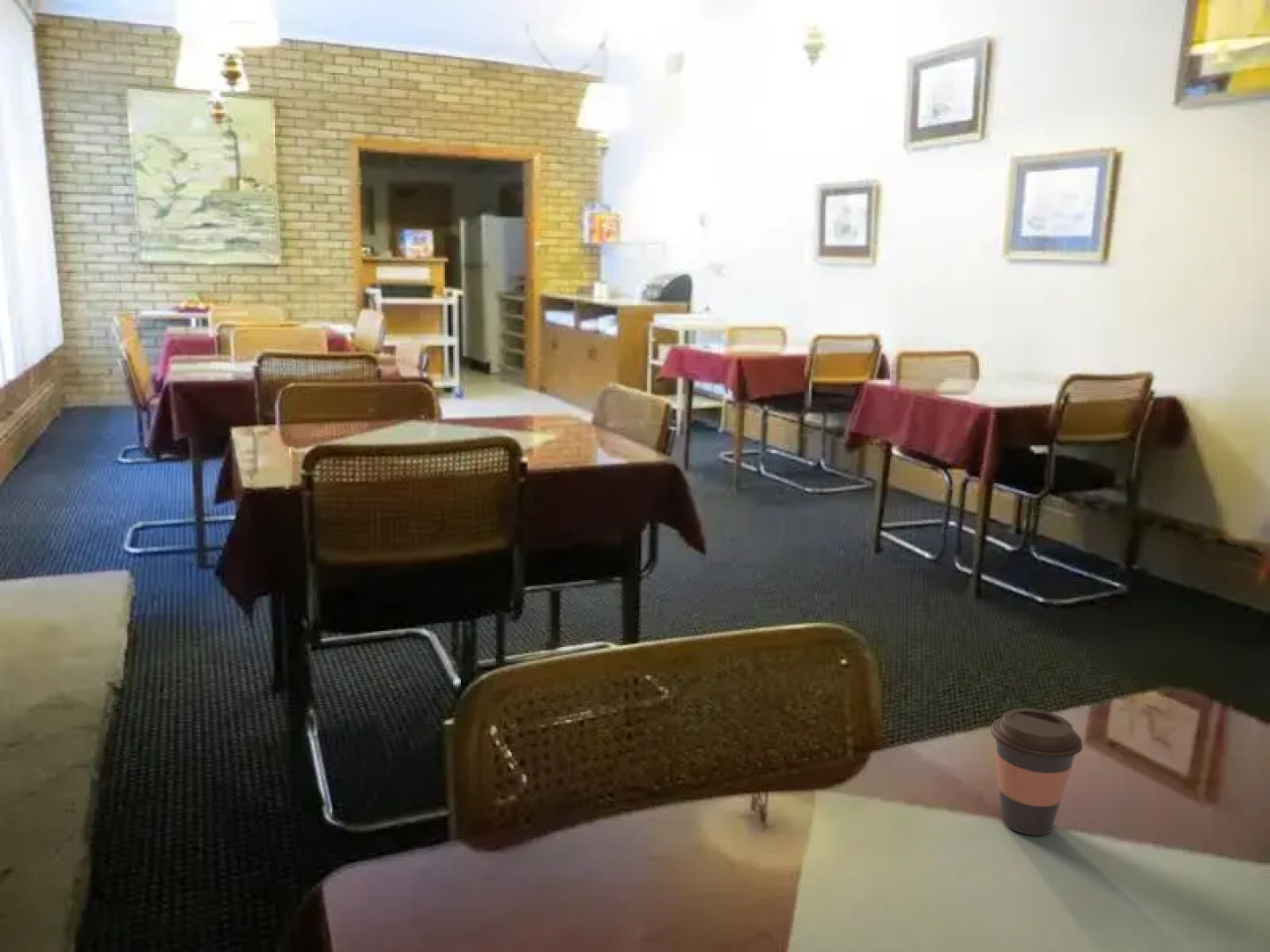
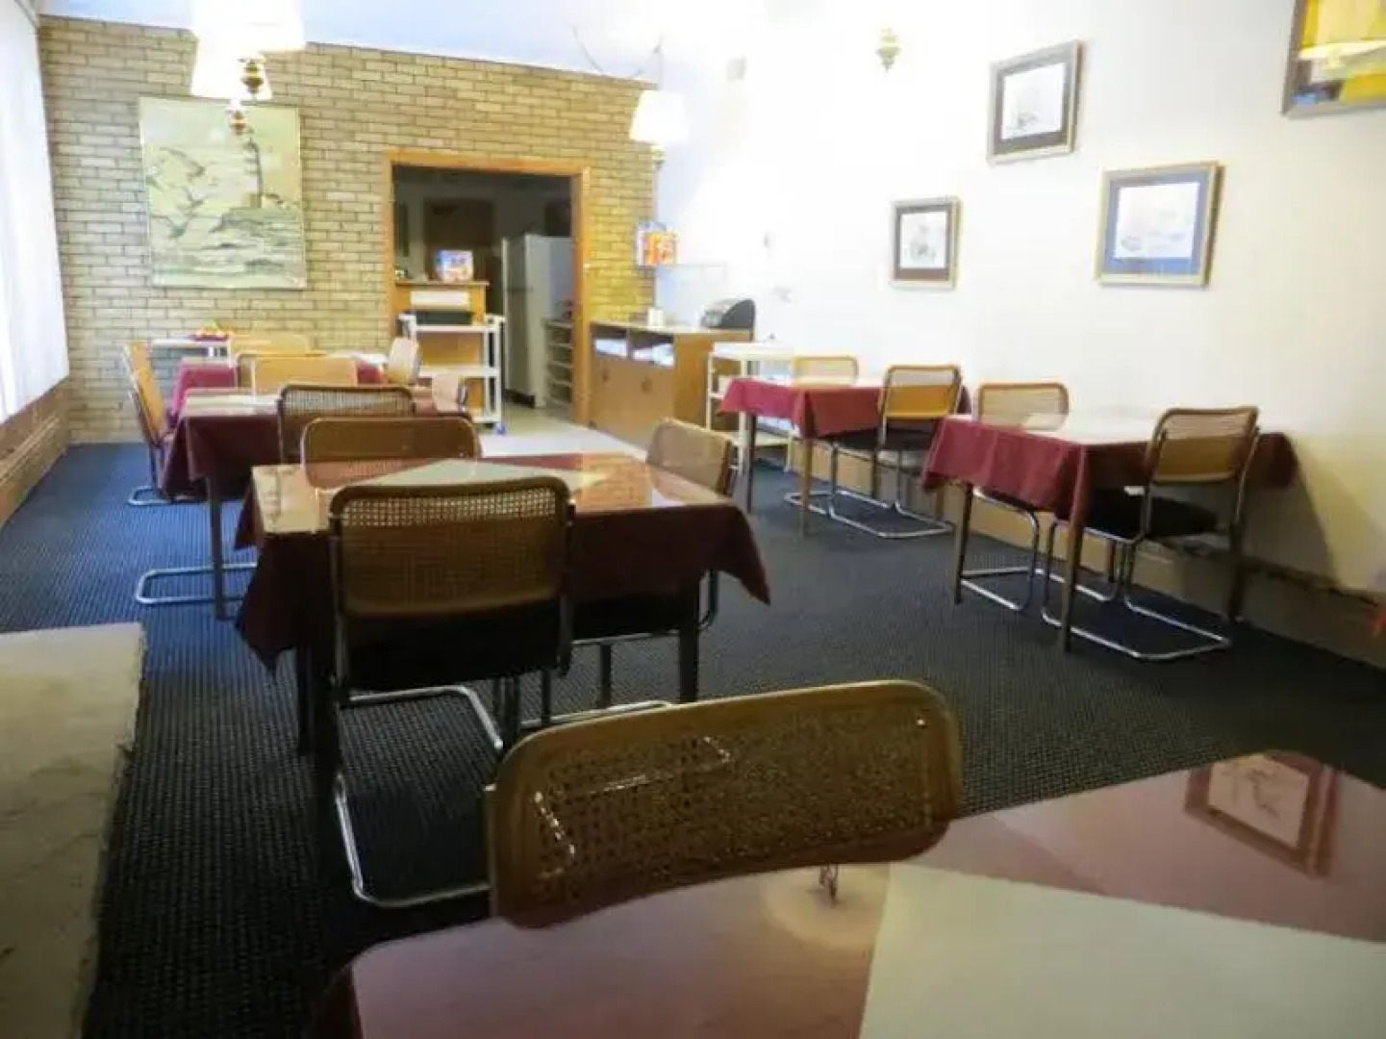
- coffee cup [990,707,1083,837]
